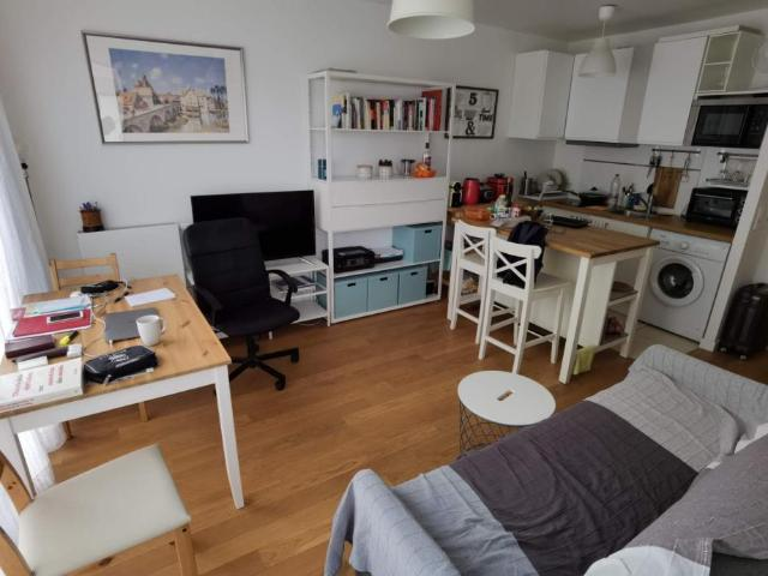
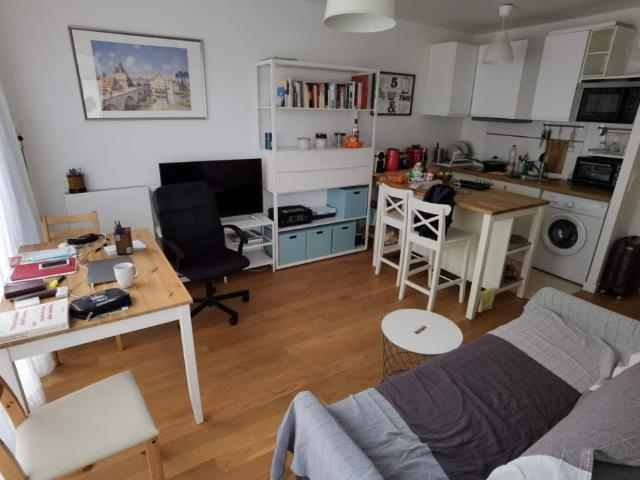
+ desk organizer [112,219,134,256]
